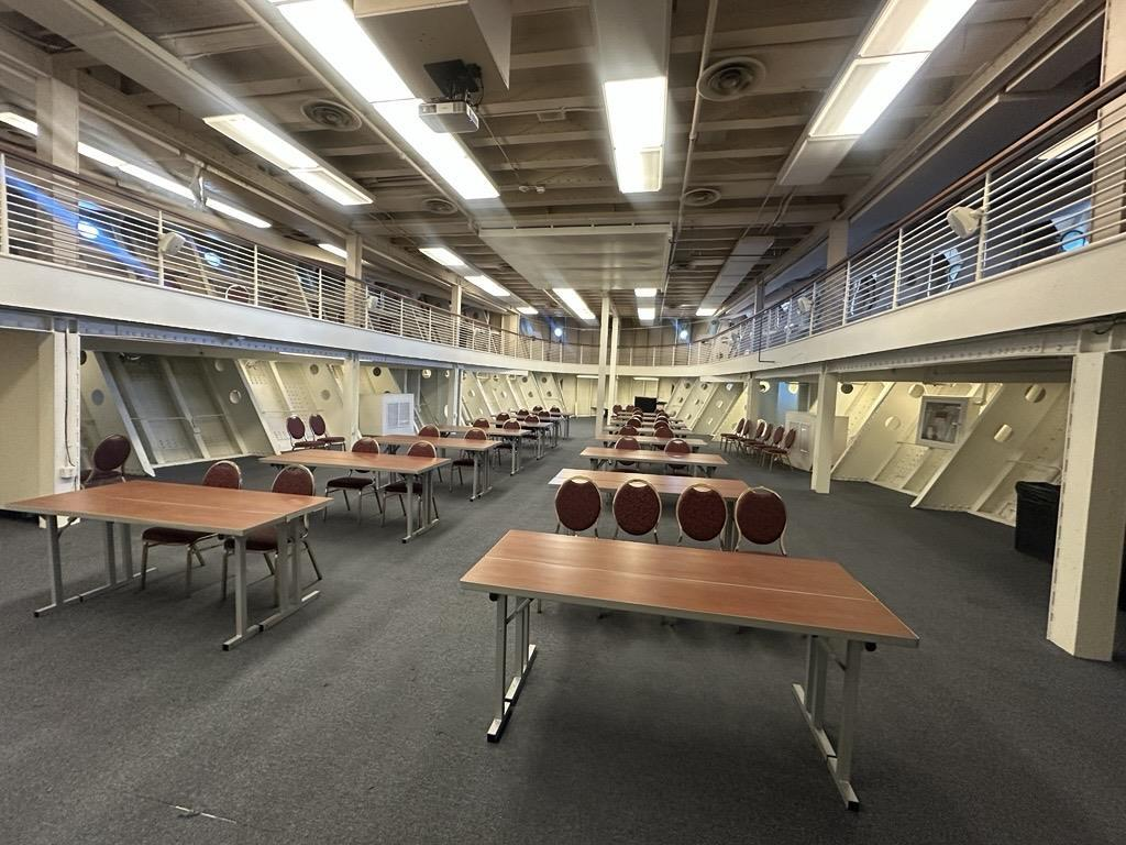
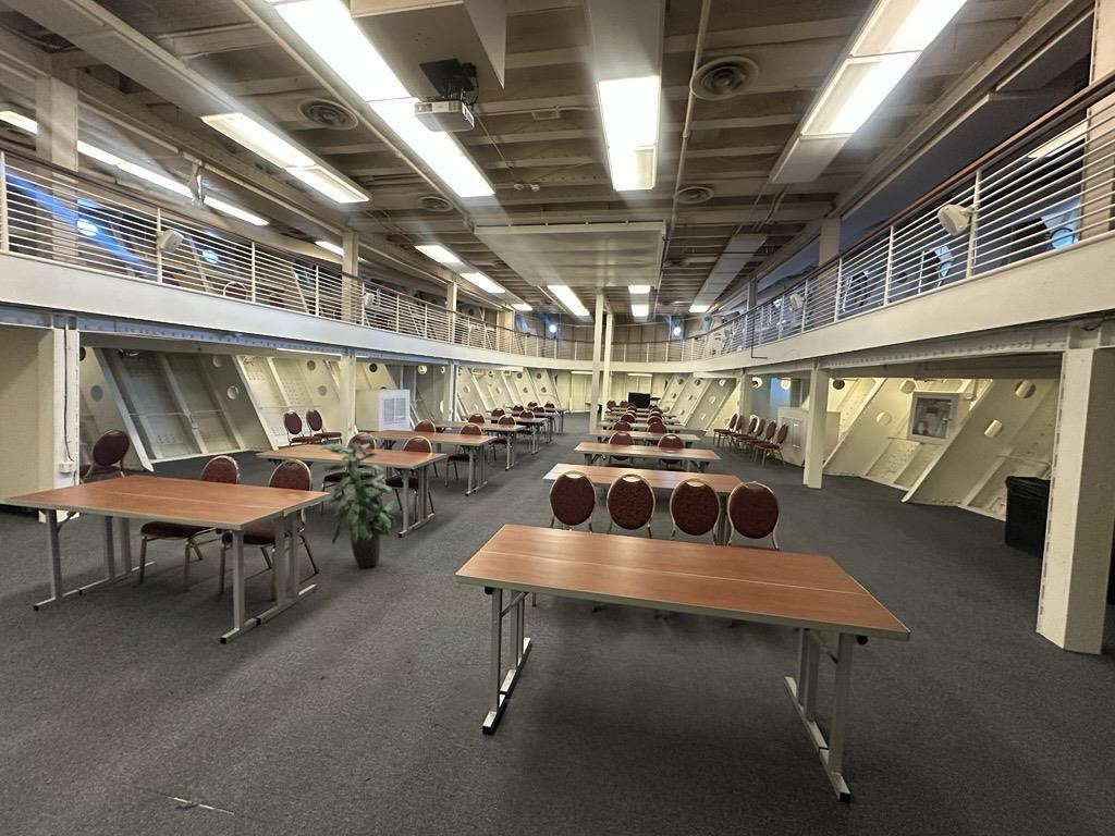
+ indoor plant [319,435,399,569]
